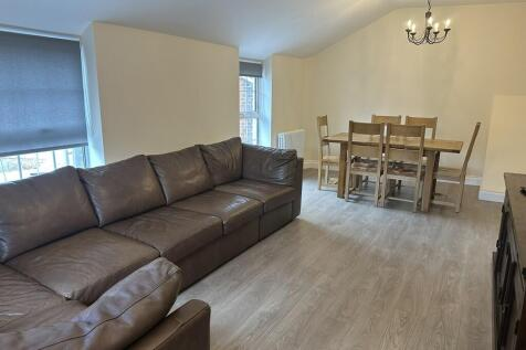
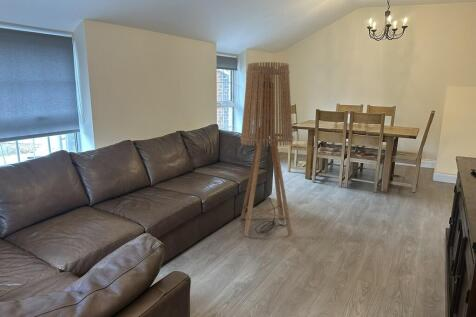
+ floor lamp [239,61,295,238]
